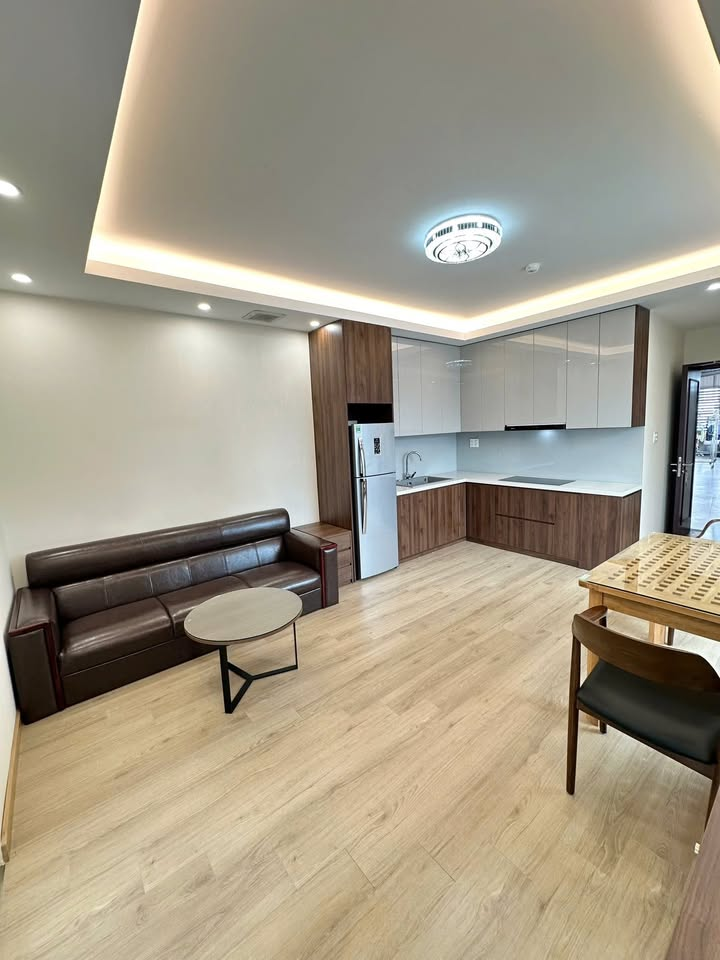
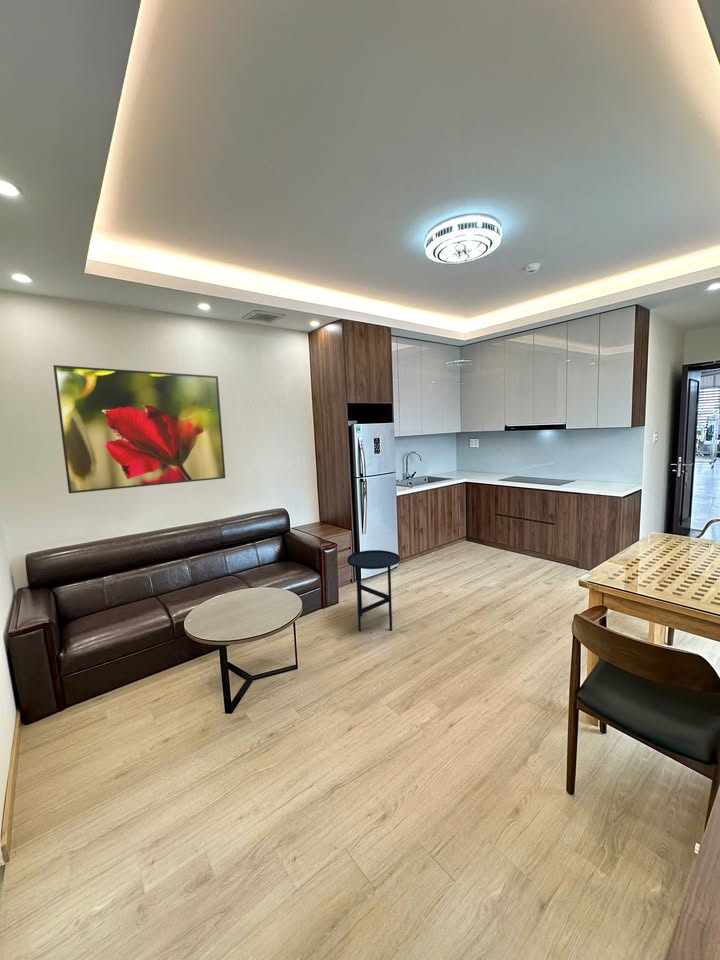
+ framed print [52,364,226,494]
+ side table [346,549,401,632]
